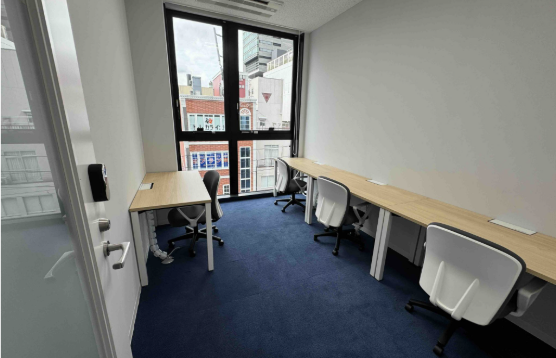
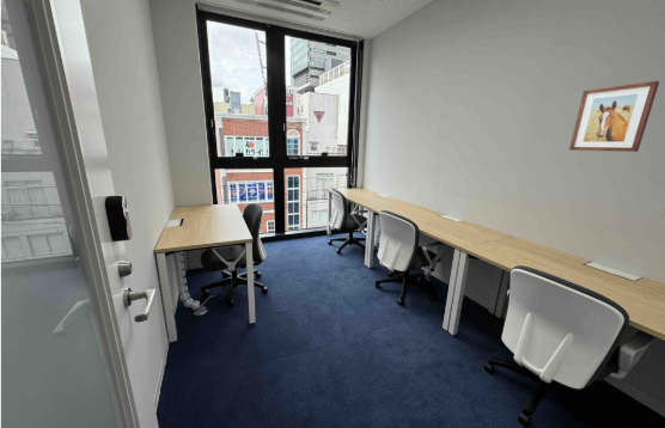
+ wall art [568,80,660,153]
